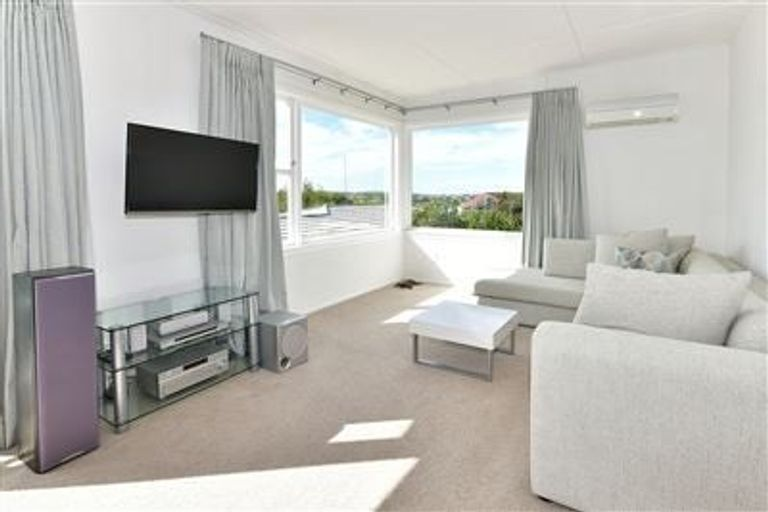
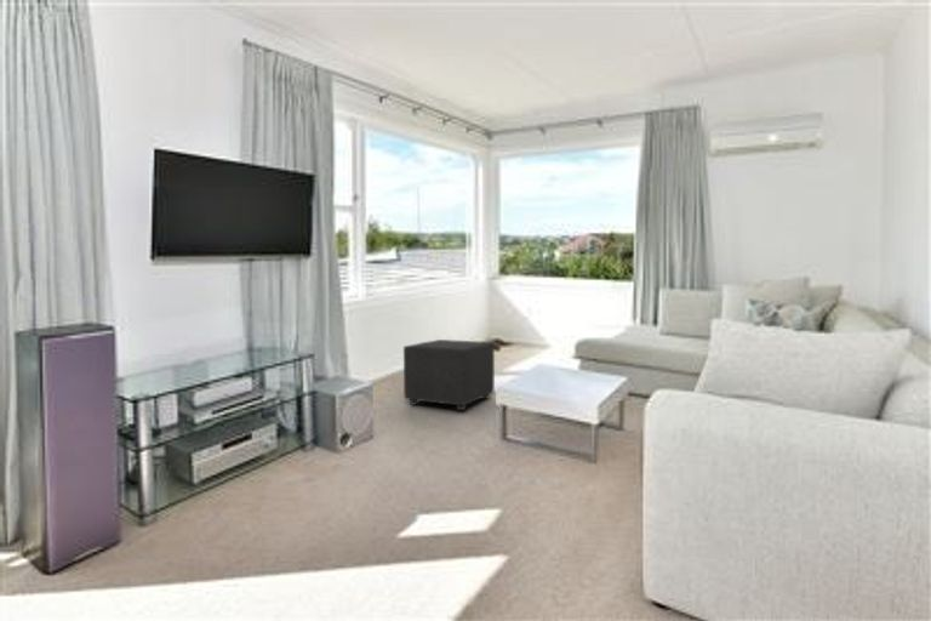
+ ottoman [402,338,496,411]
